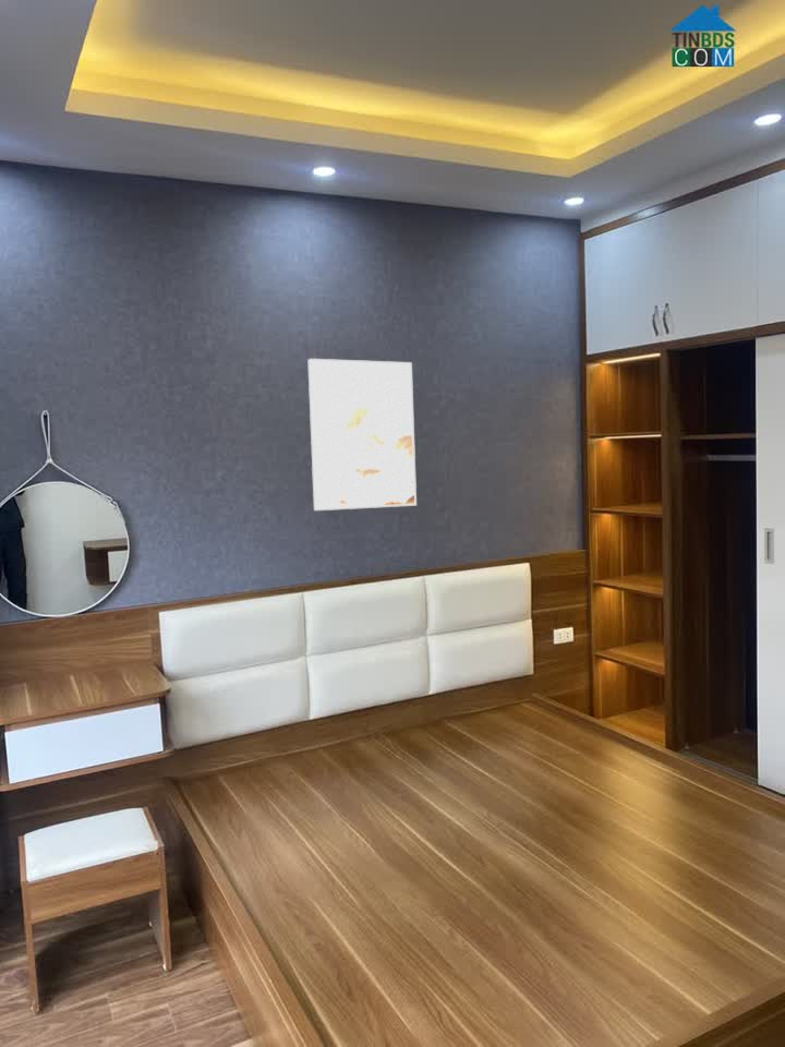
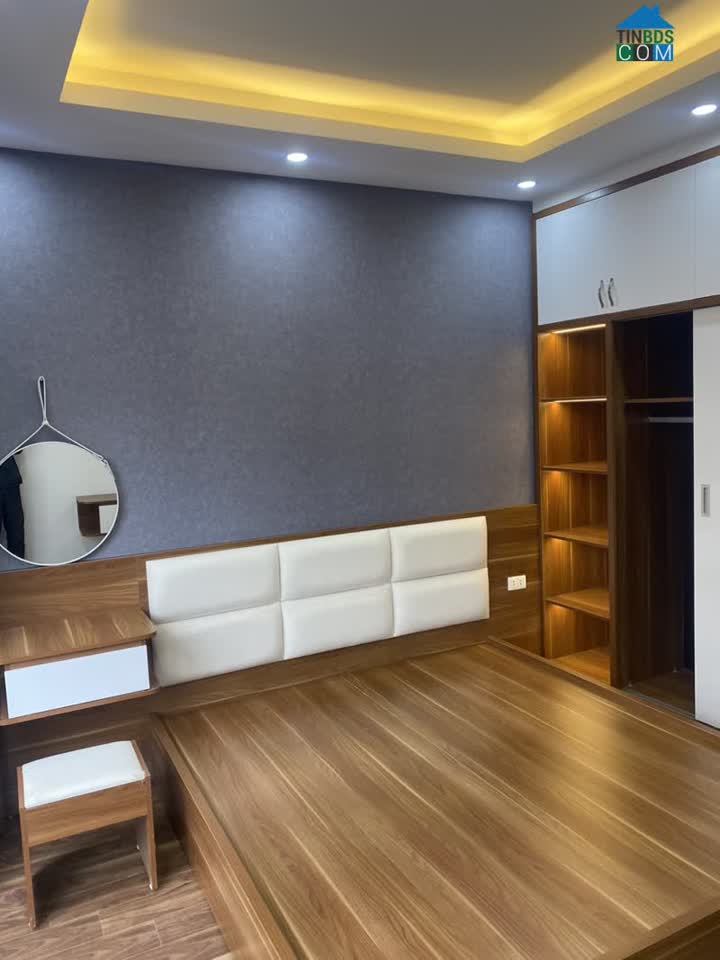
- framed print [306,358,418,512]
